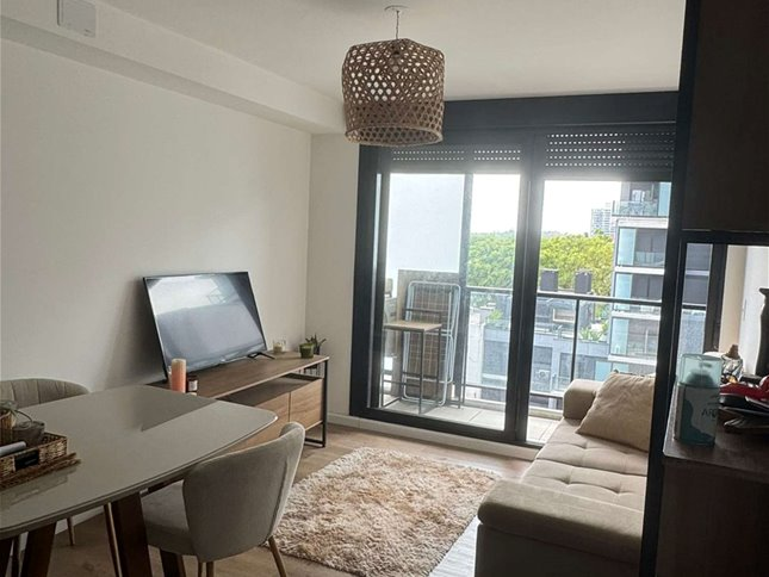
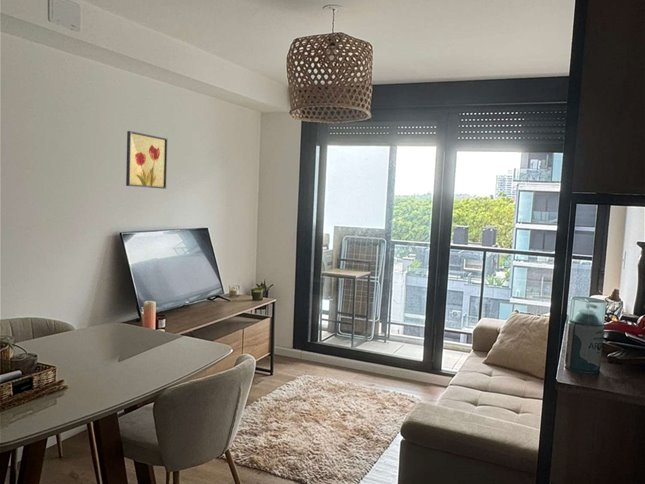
+ wall art [125,130,168,190]
